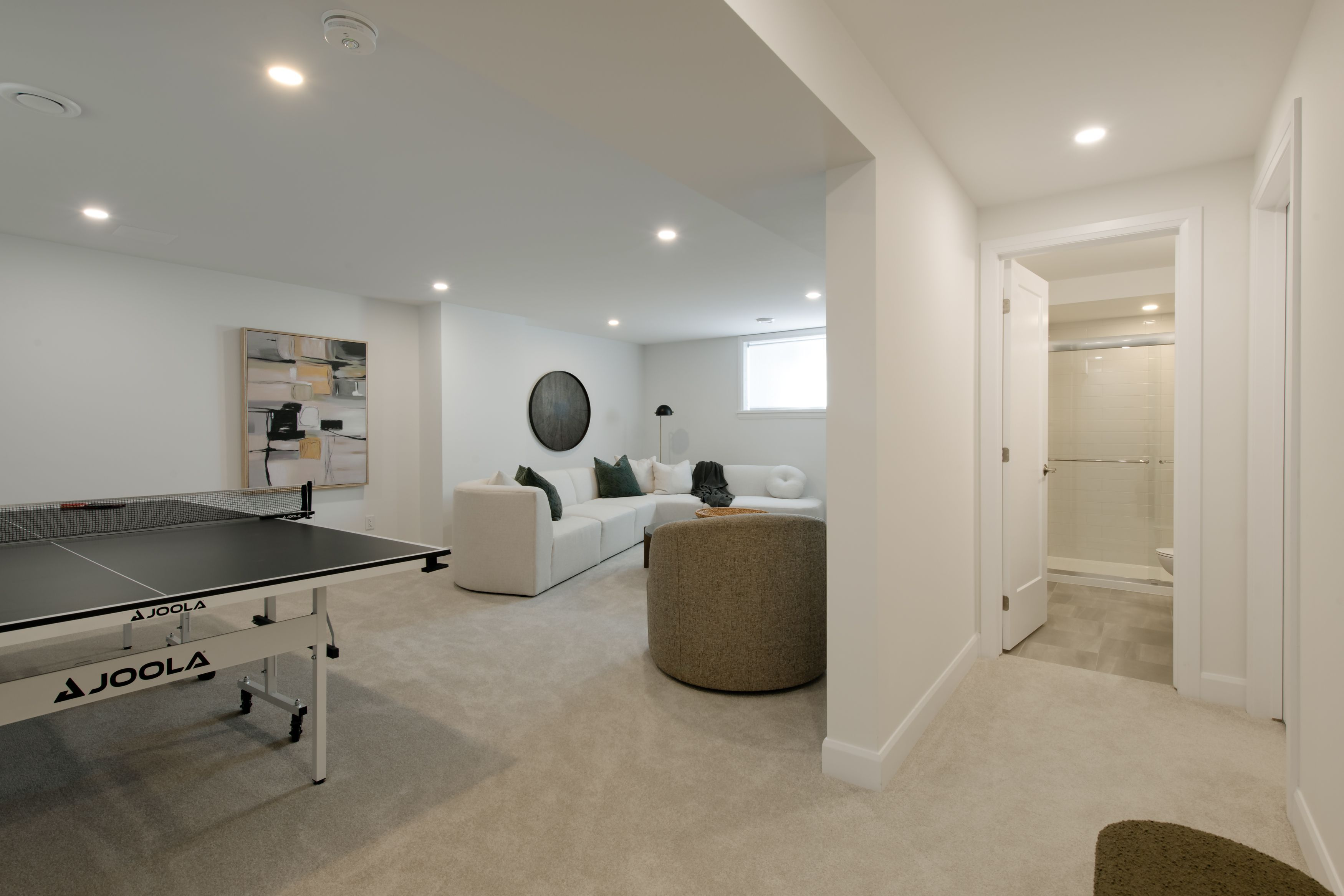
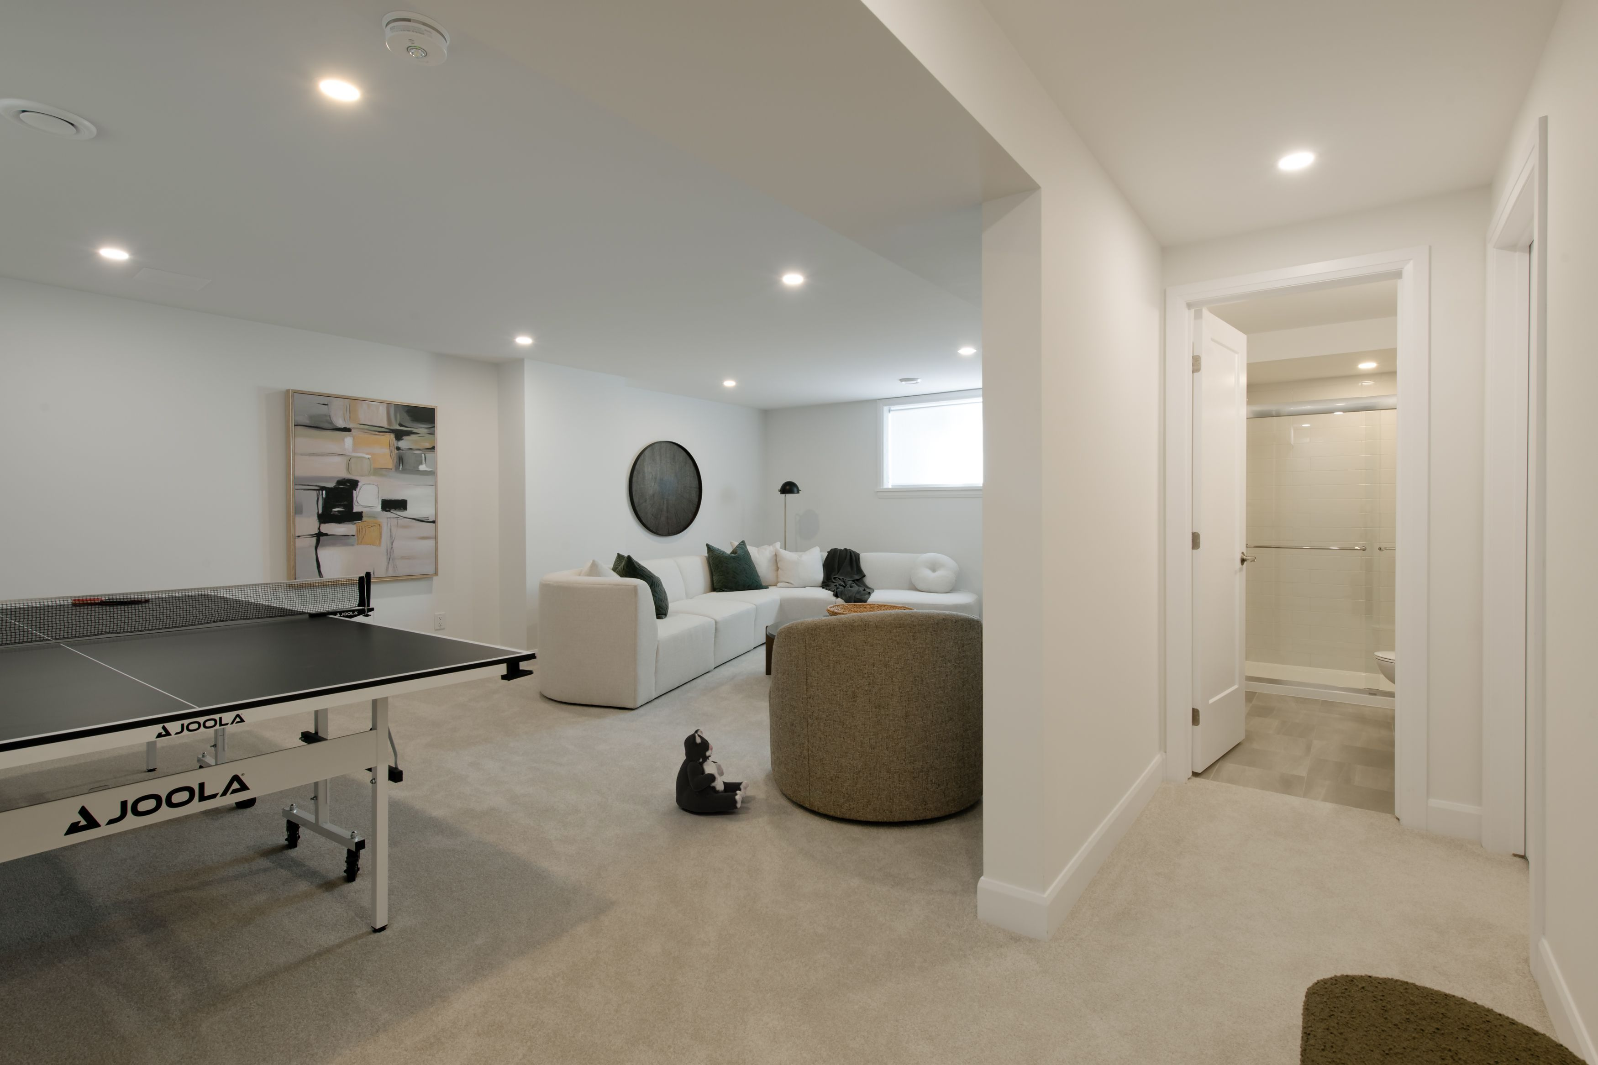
+ plush toy [675,729,749,813]
